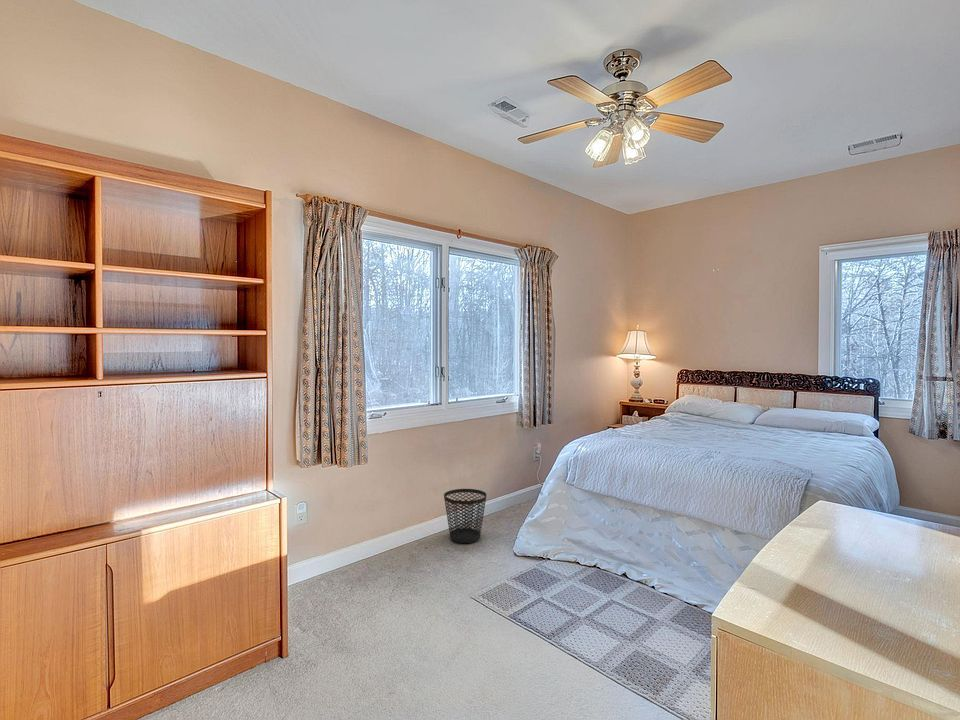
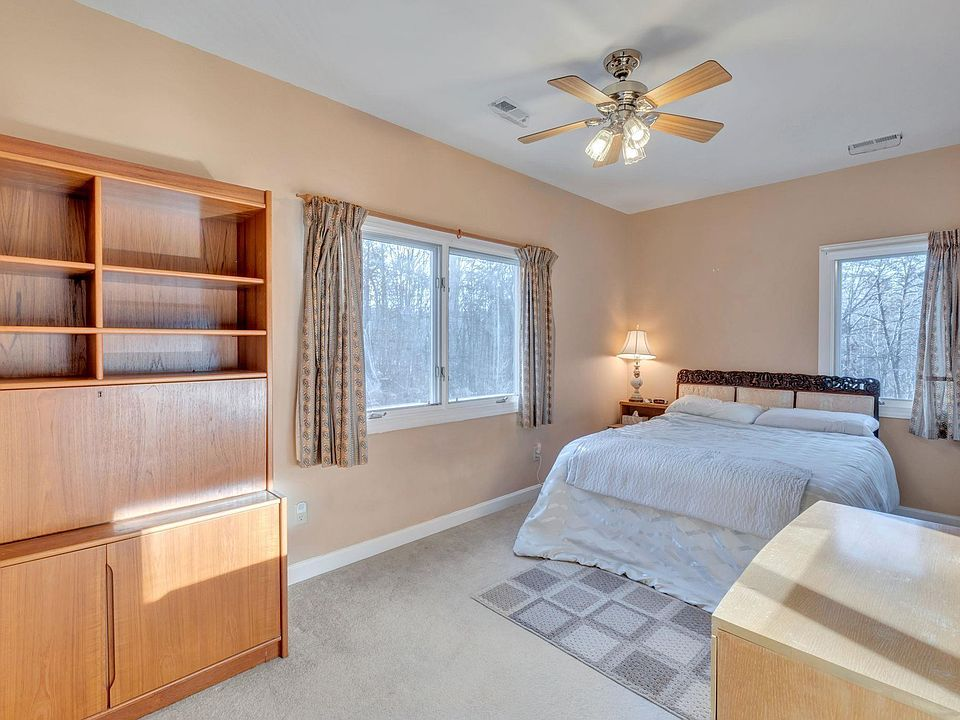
- wastebasket [443,488,487,544]
